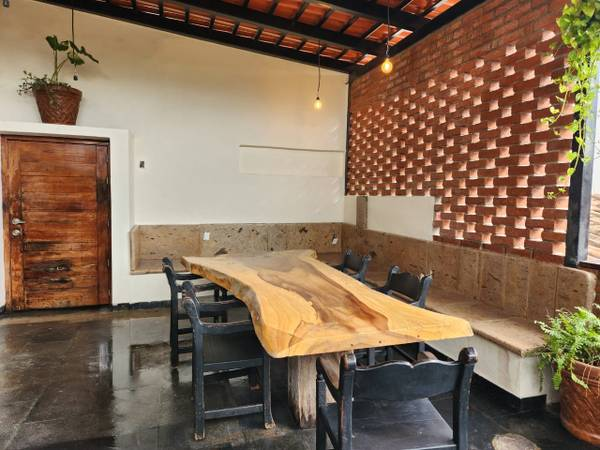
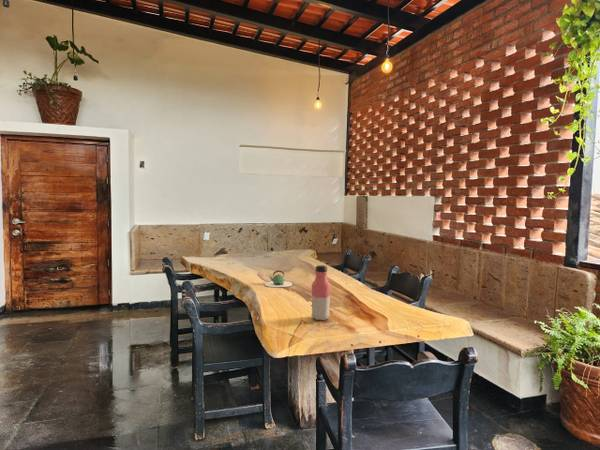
+ teapot [264,269,293,288]
+ water bottle [310,264,331,321]
